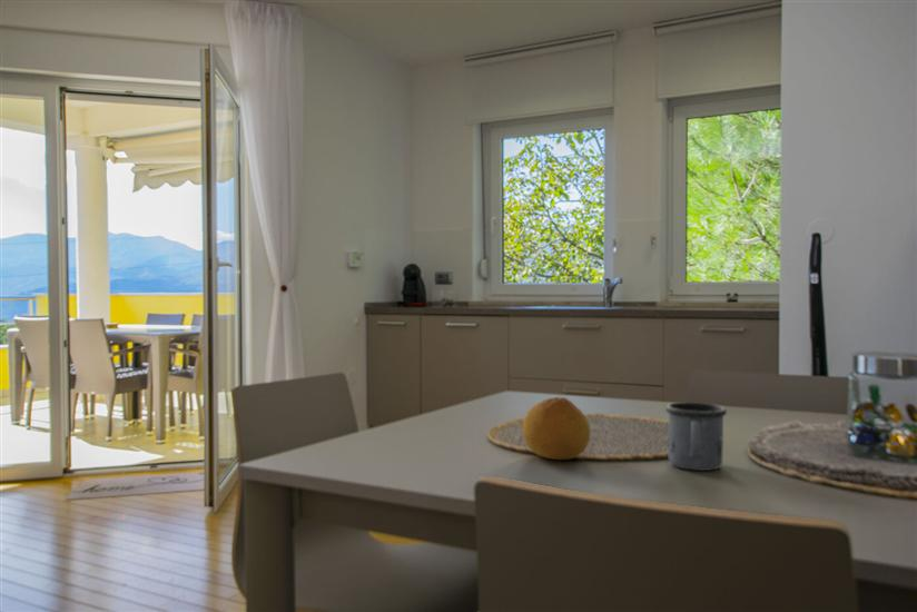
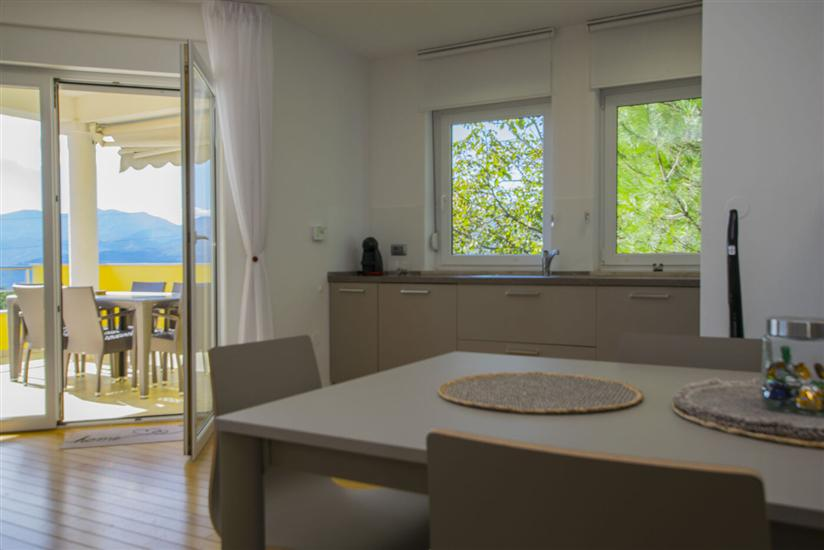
- fruit [522,396,591,461]
- mug [664,401,728,472]
